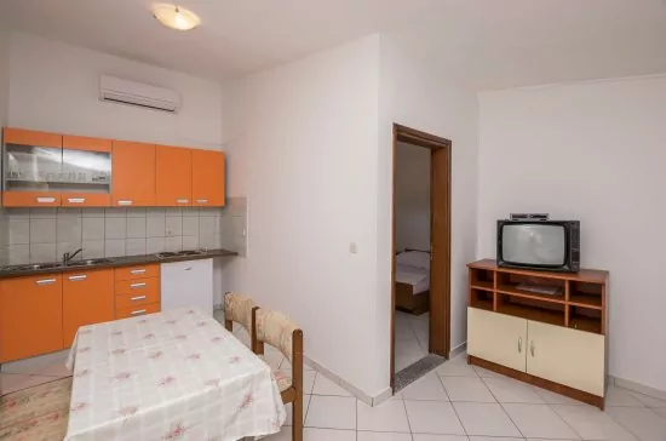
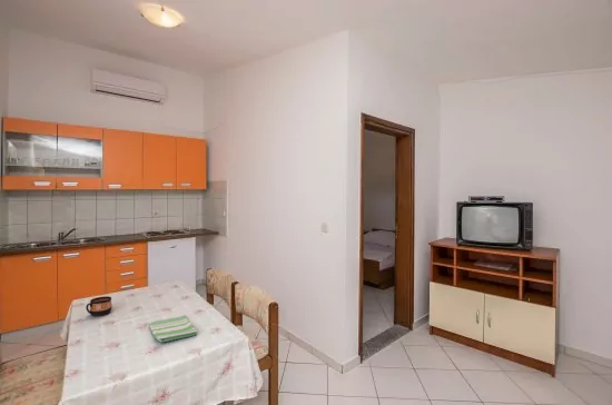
+ dish towel [148,314,198,343]
+ cup [85,295,112,317]
